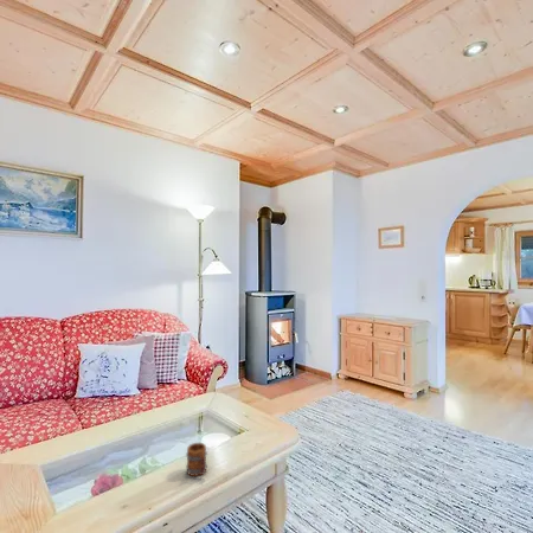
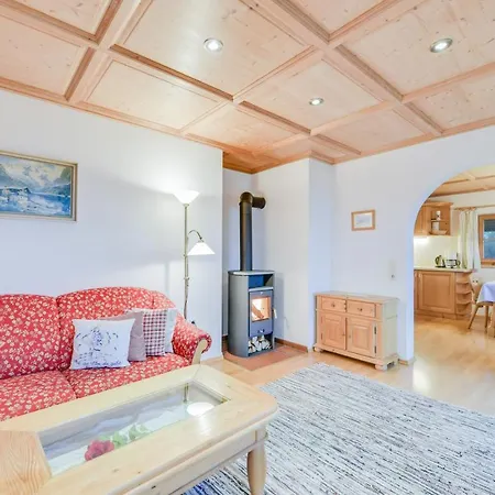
- mug [185,442,208,477]
